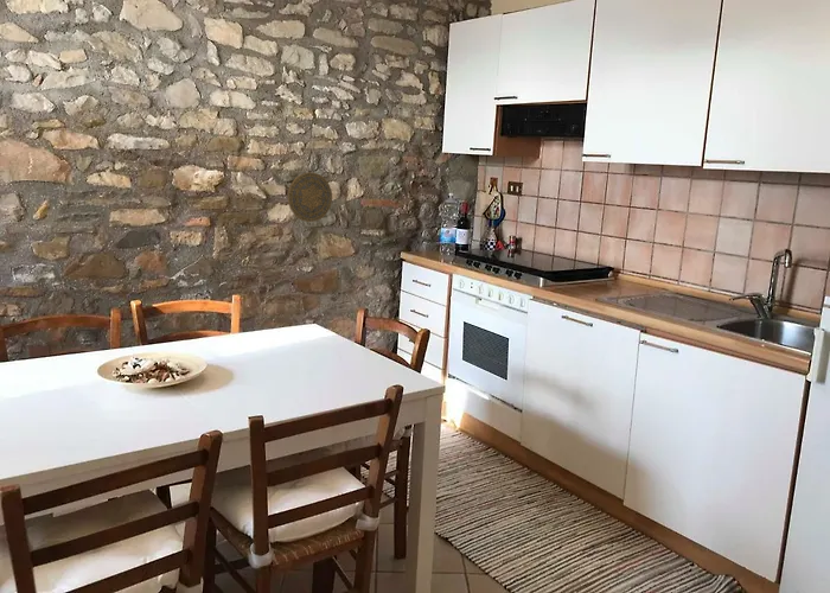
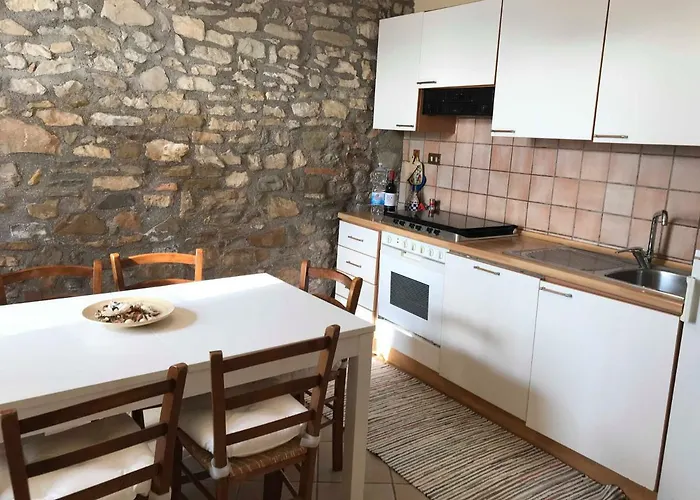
- decorative plate [287,171,333,223]
